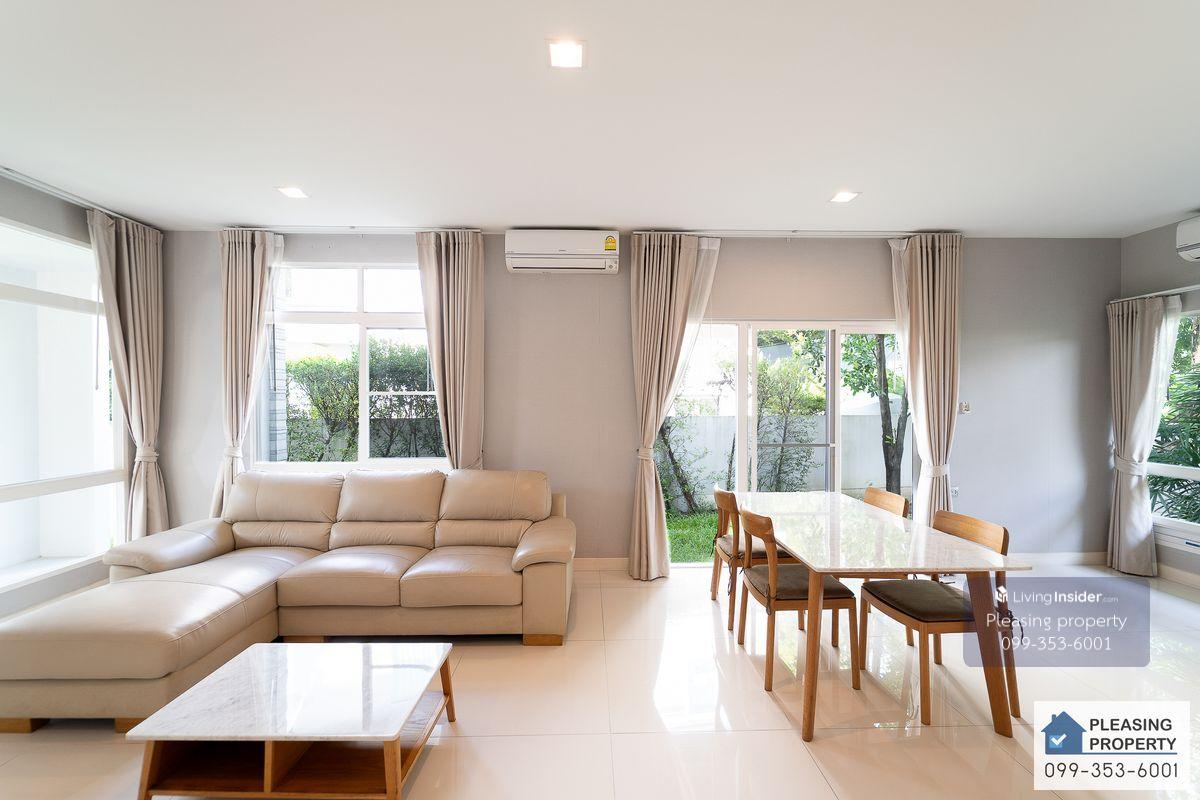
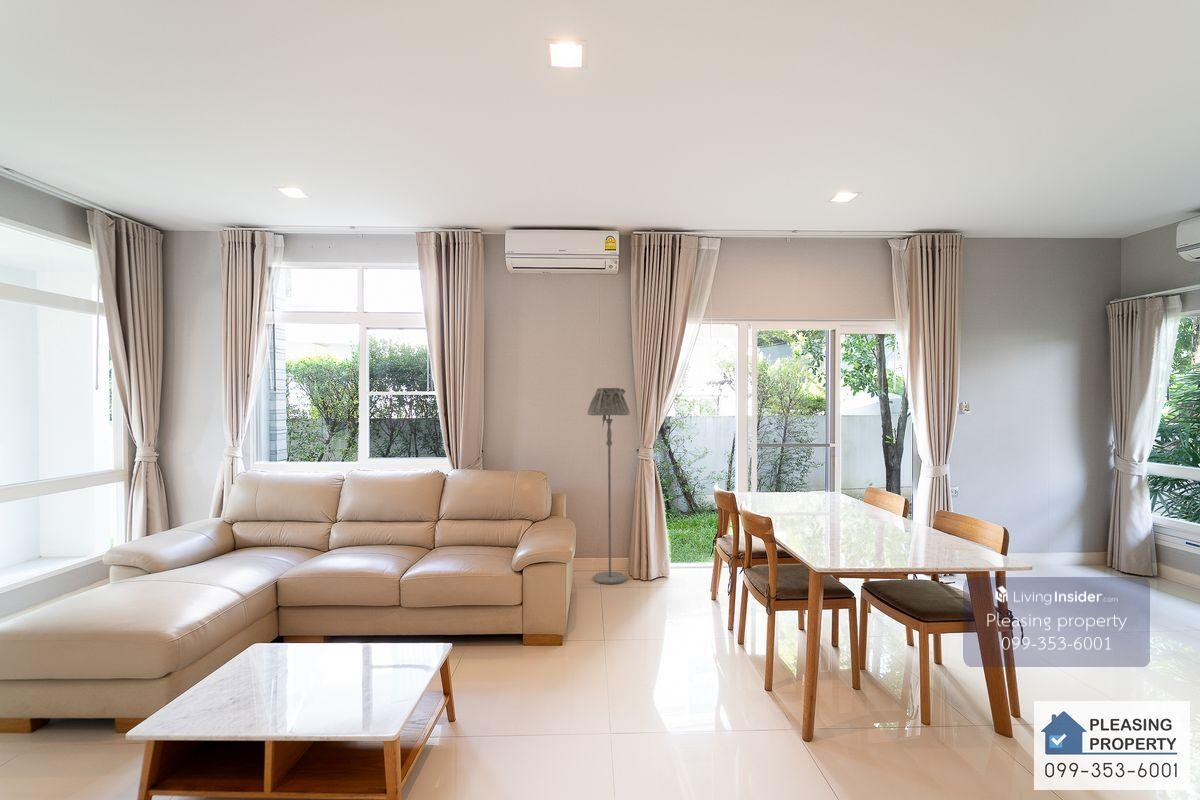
+ floor lamp [587,387,631,585]
